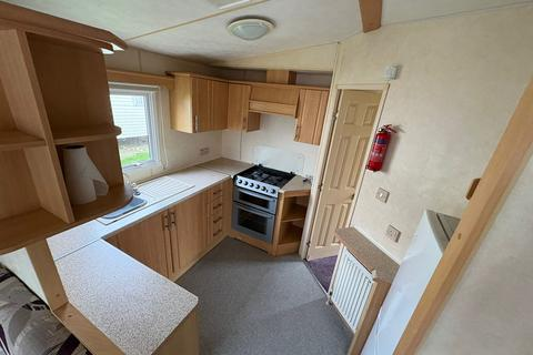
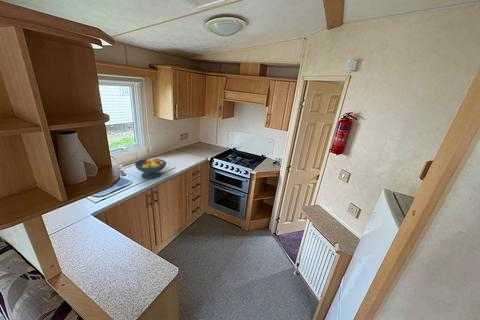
+ fruit bowl [134,157,167,180]
